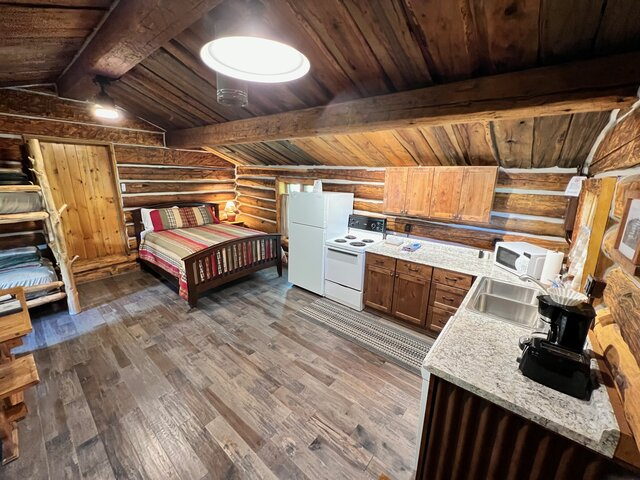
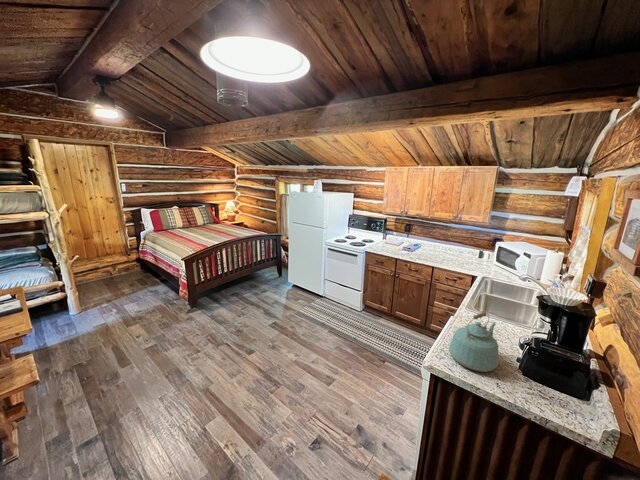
+ kettle [448,311,499,373]
